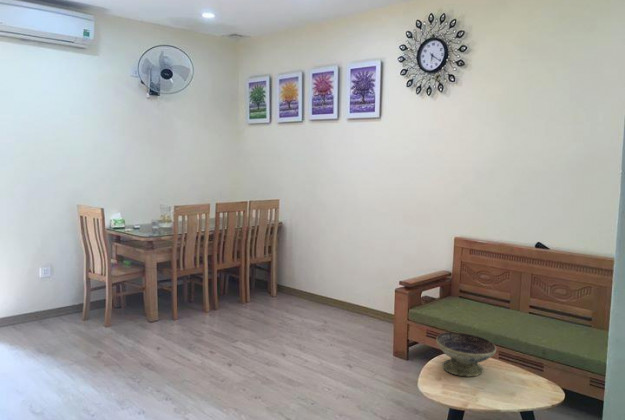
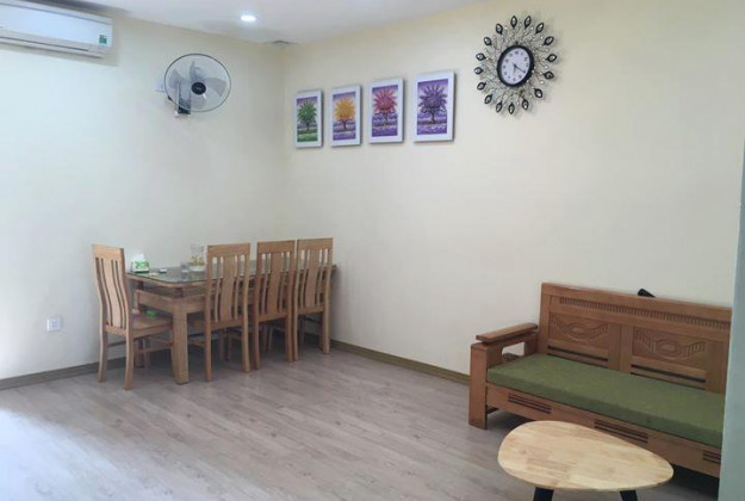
- decorative bowl [435,331,497,378]
